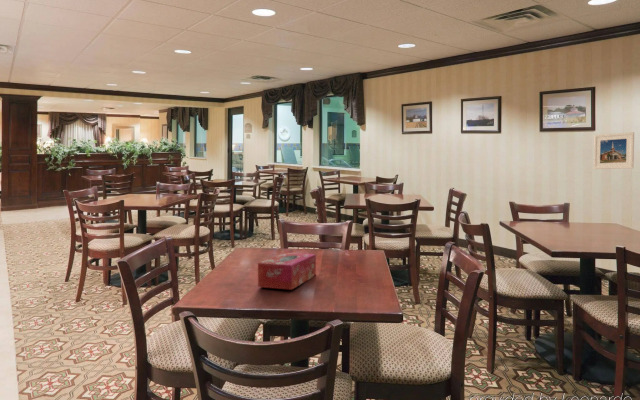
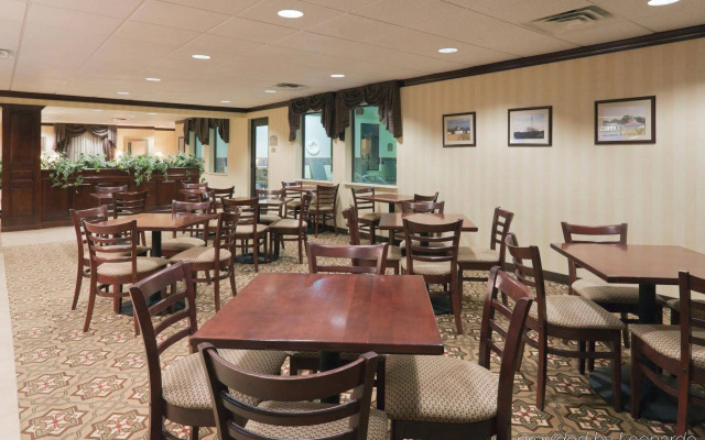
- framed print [592,131,635,170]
- tissue box [257,252,317,291]
